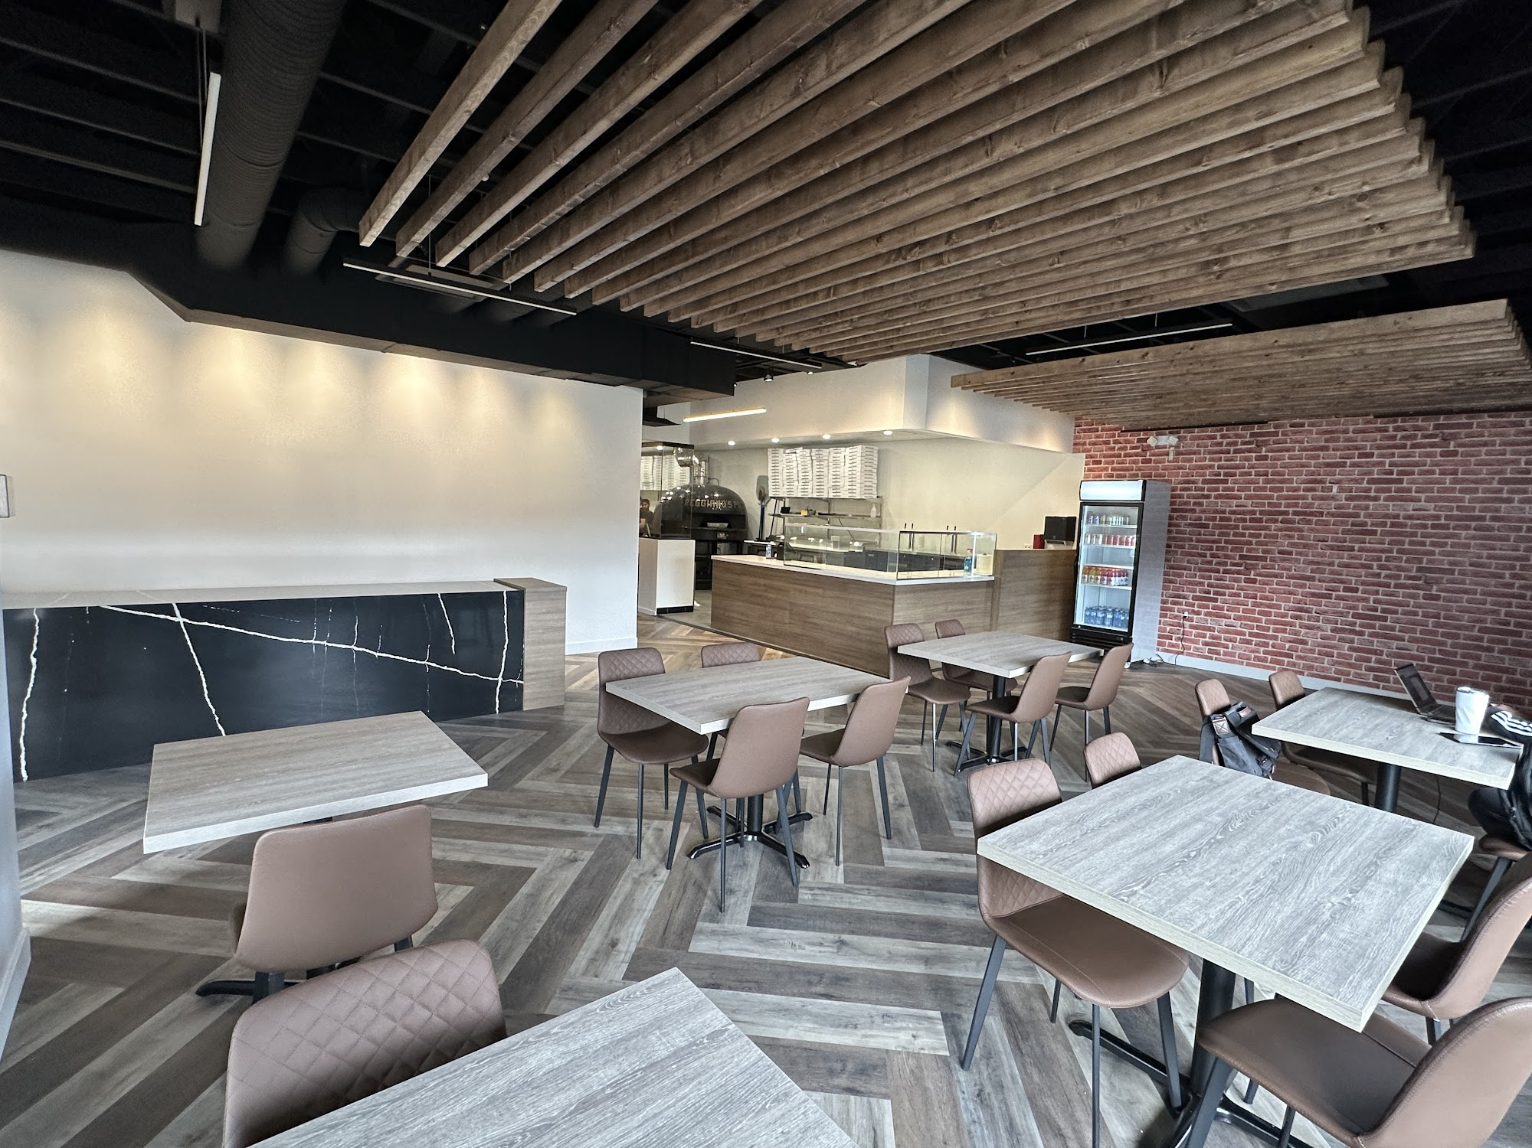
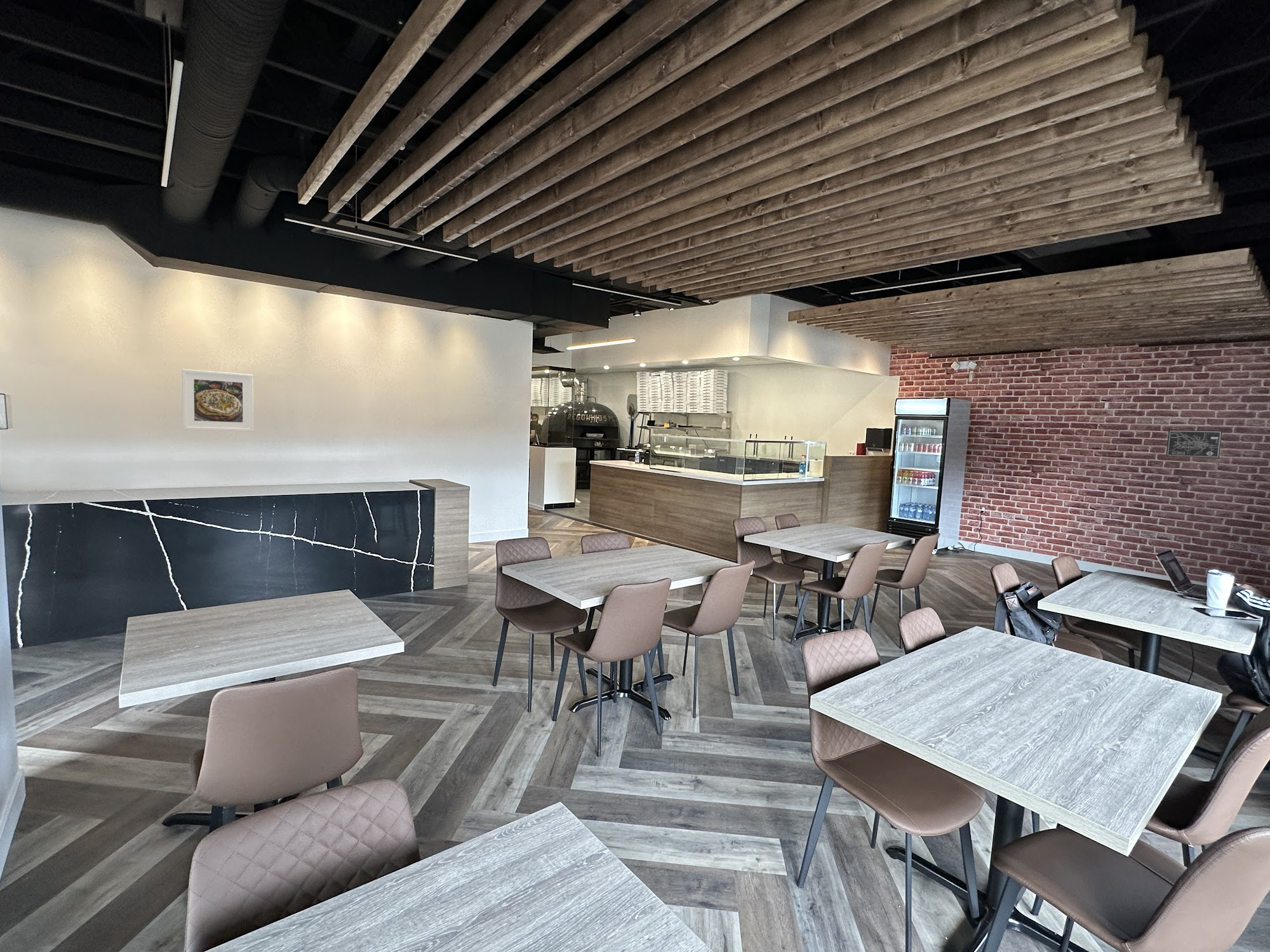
+ wall art [1165,429,1223,459]
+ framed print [182,368,254,432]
